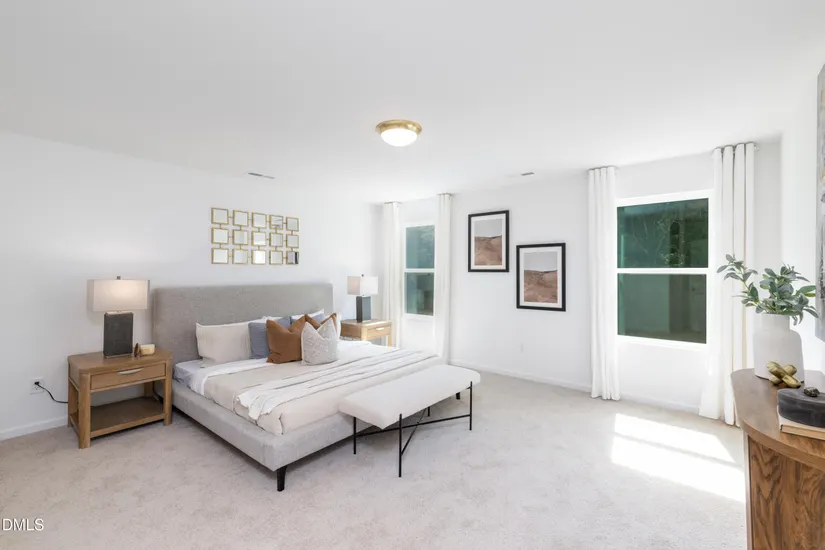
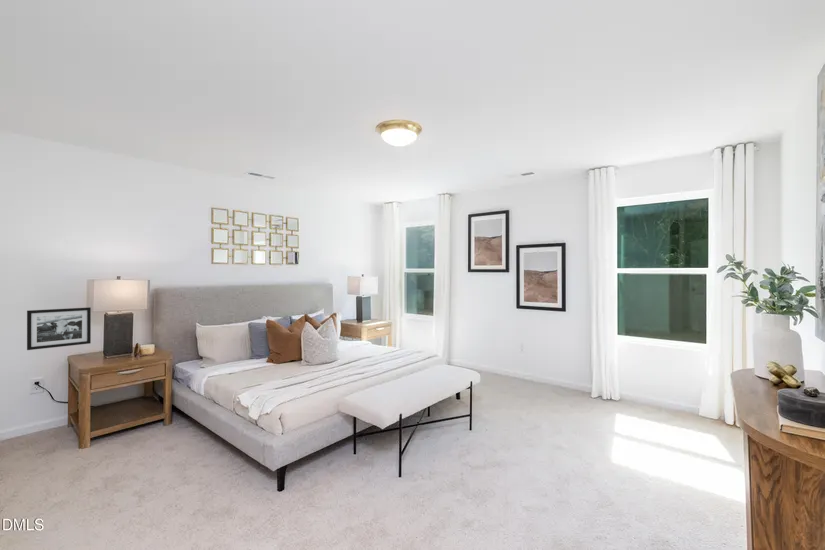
+ picture frame [26,306,92,351]
